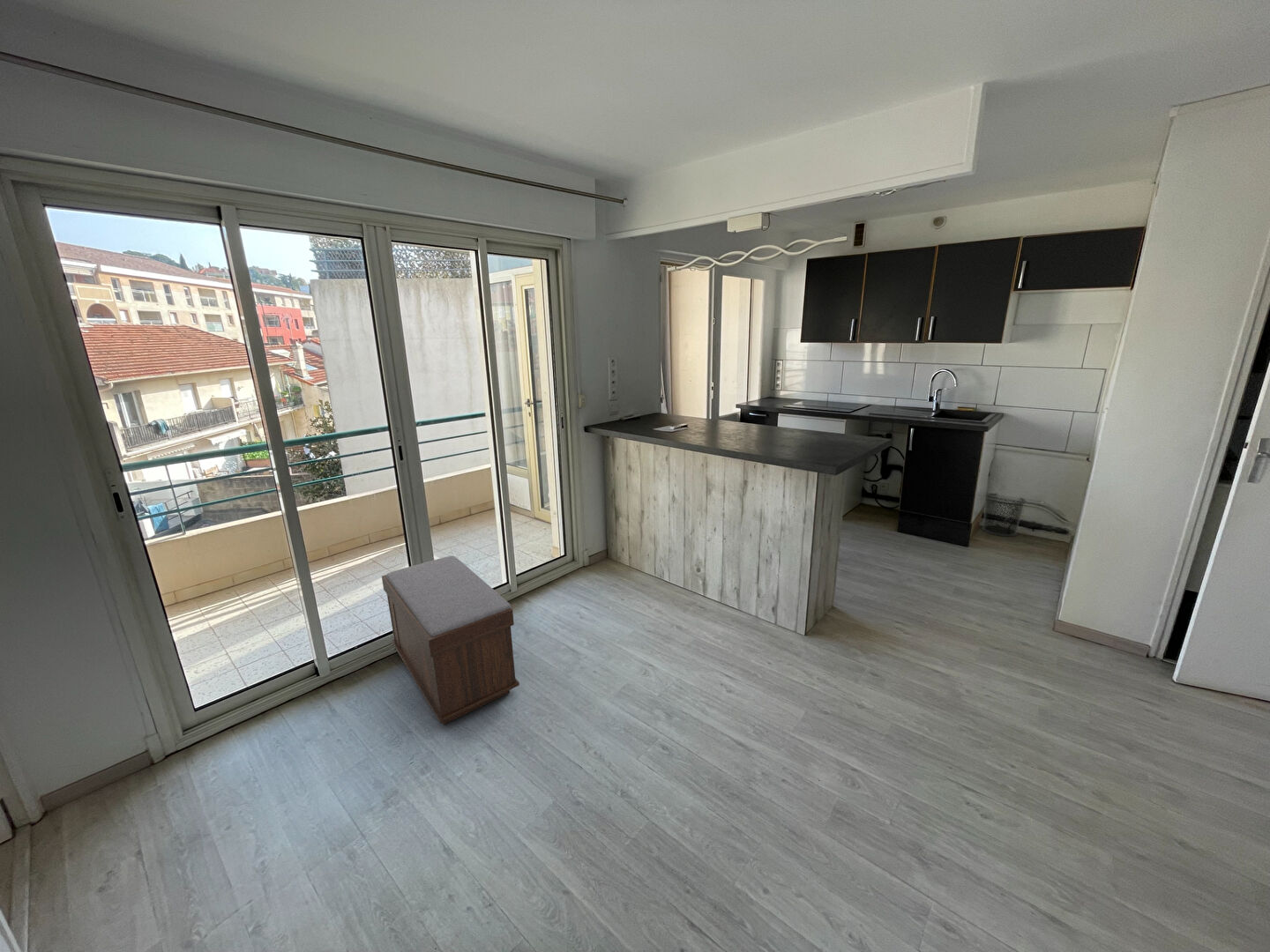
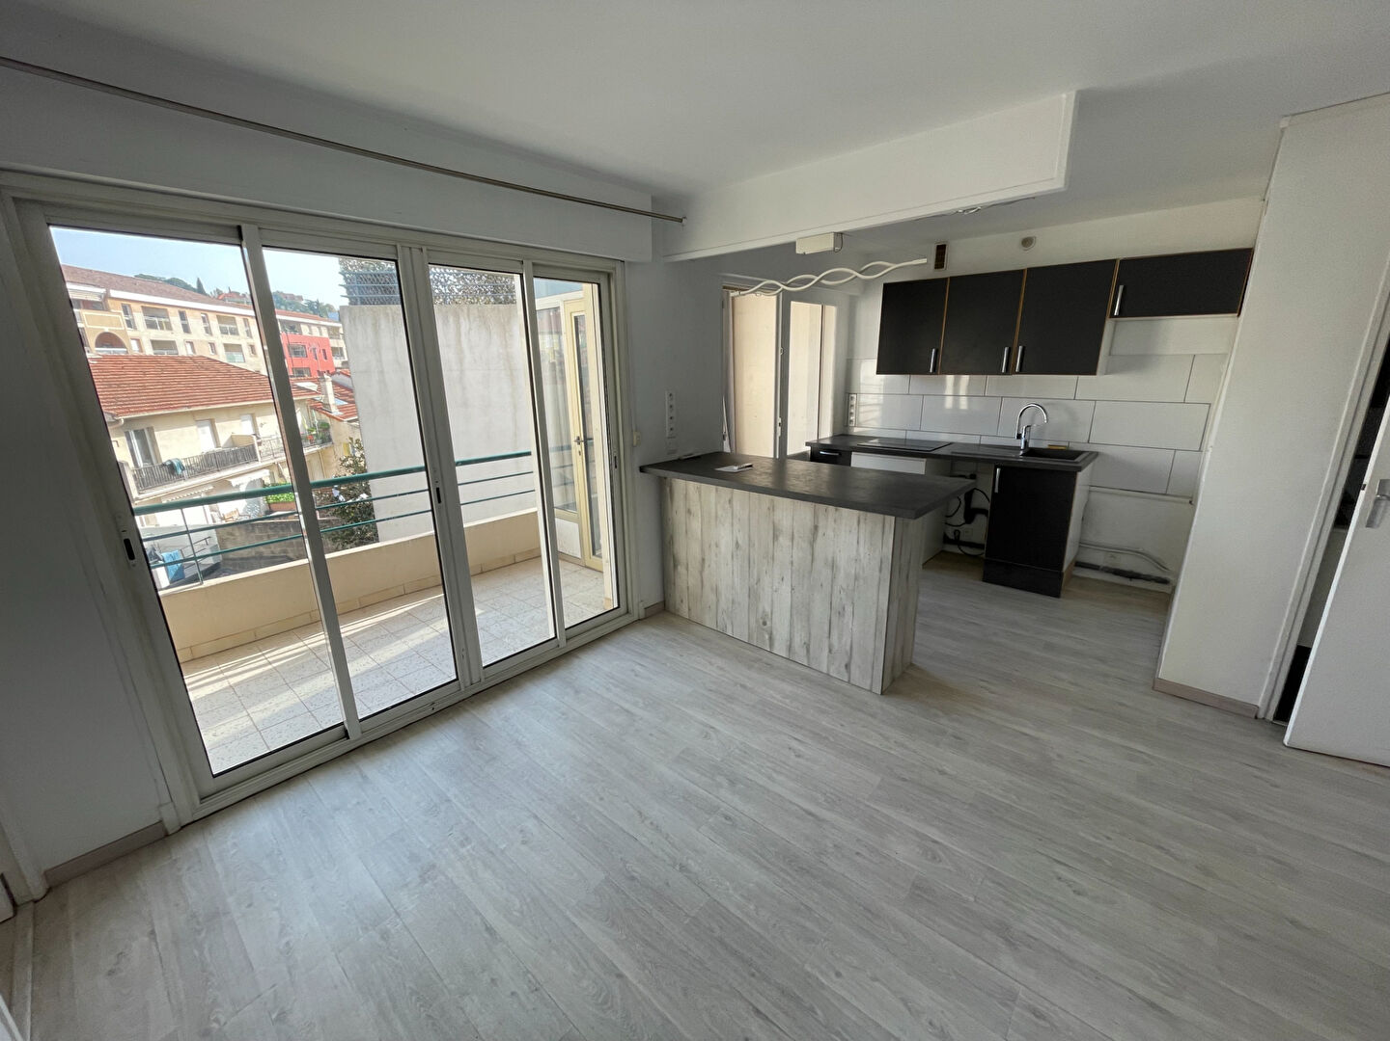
- bench [381,555,520,725]
- waste bin [982,493,1027,537]
